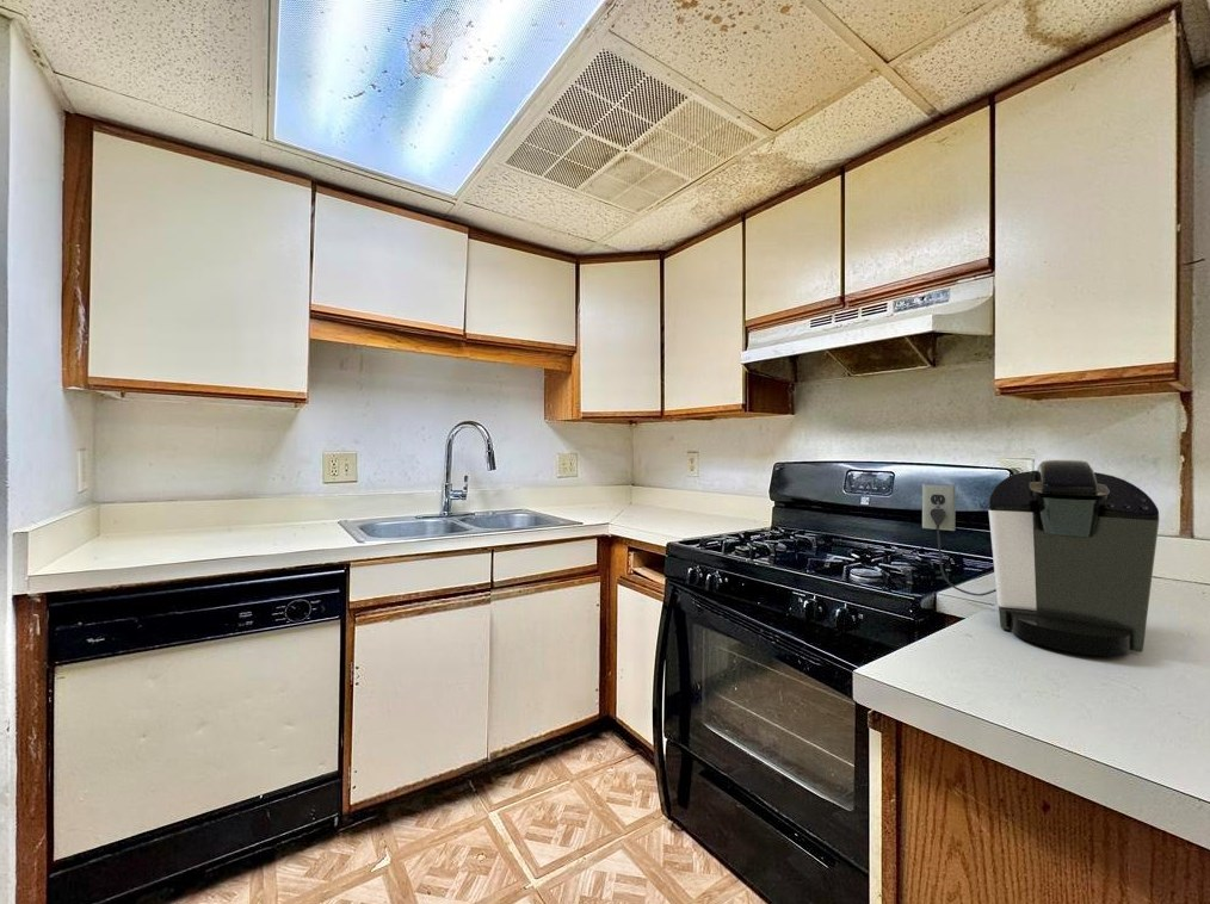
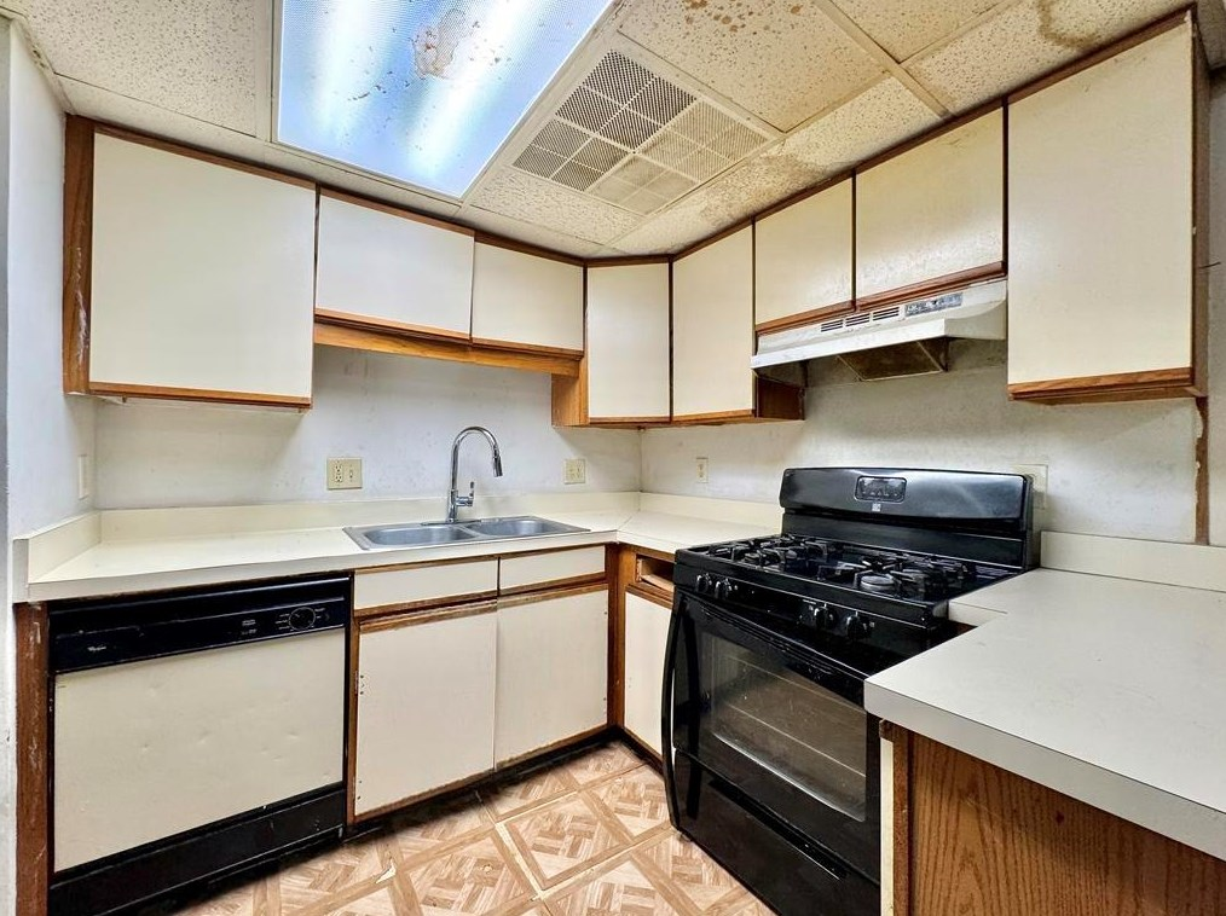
- coffee maker [921,459,1160,657]
